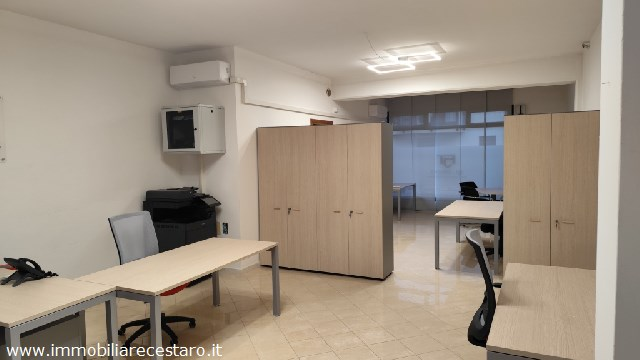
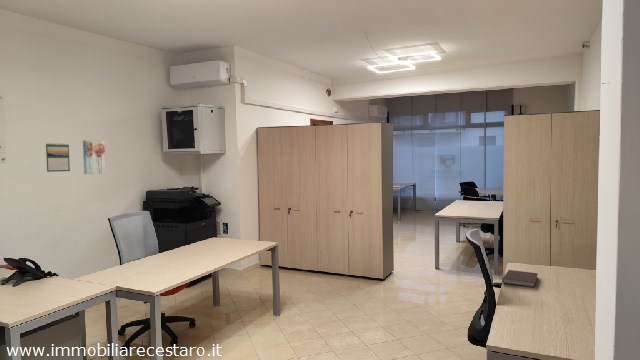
+ notebook [501,269,539,288]
+ calendar [45,142,71,173]
+ wall art [82,139,107,175]
